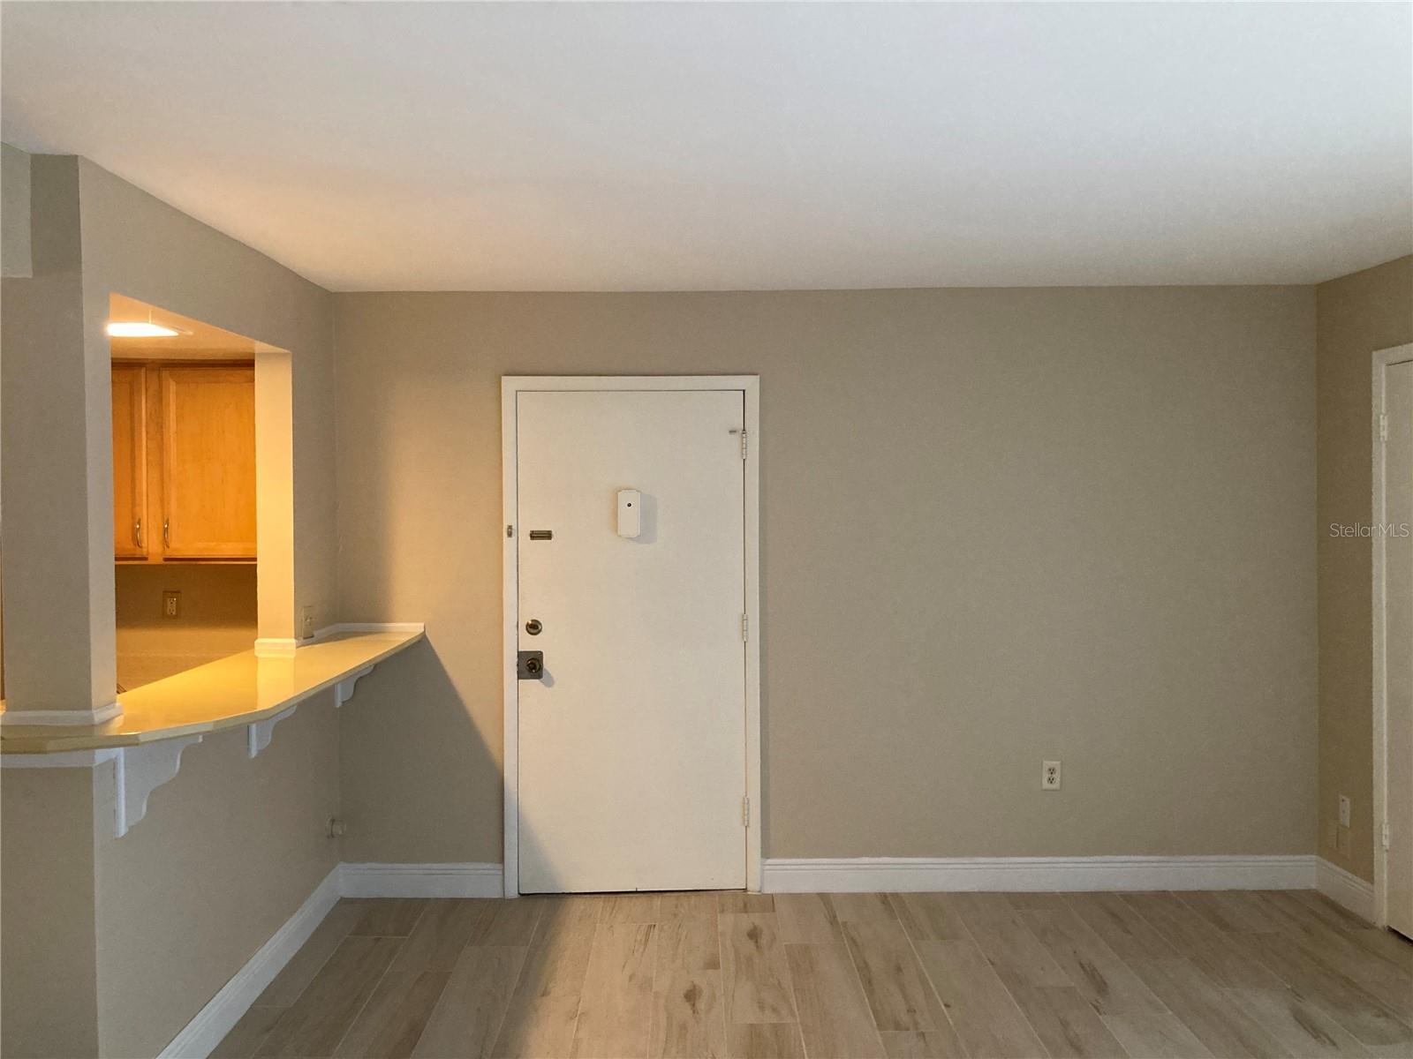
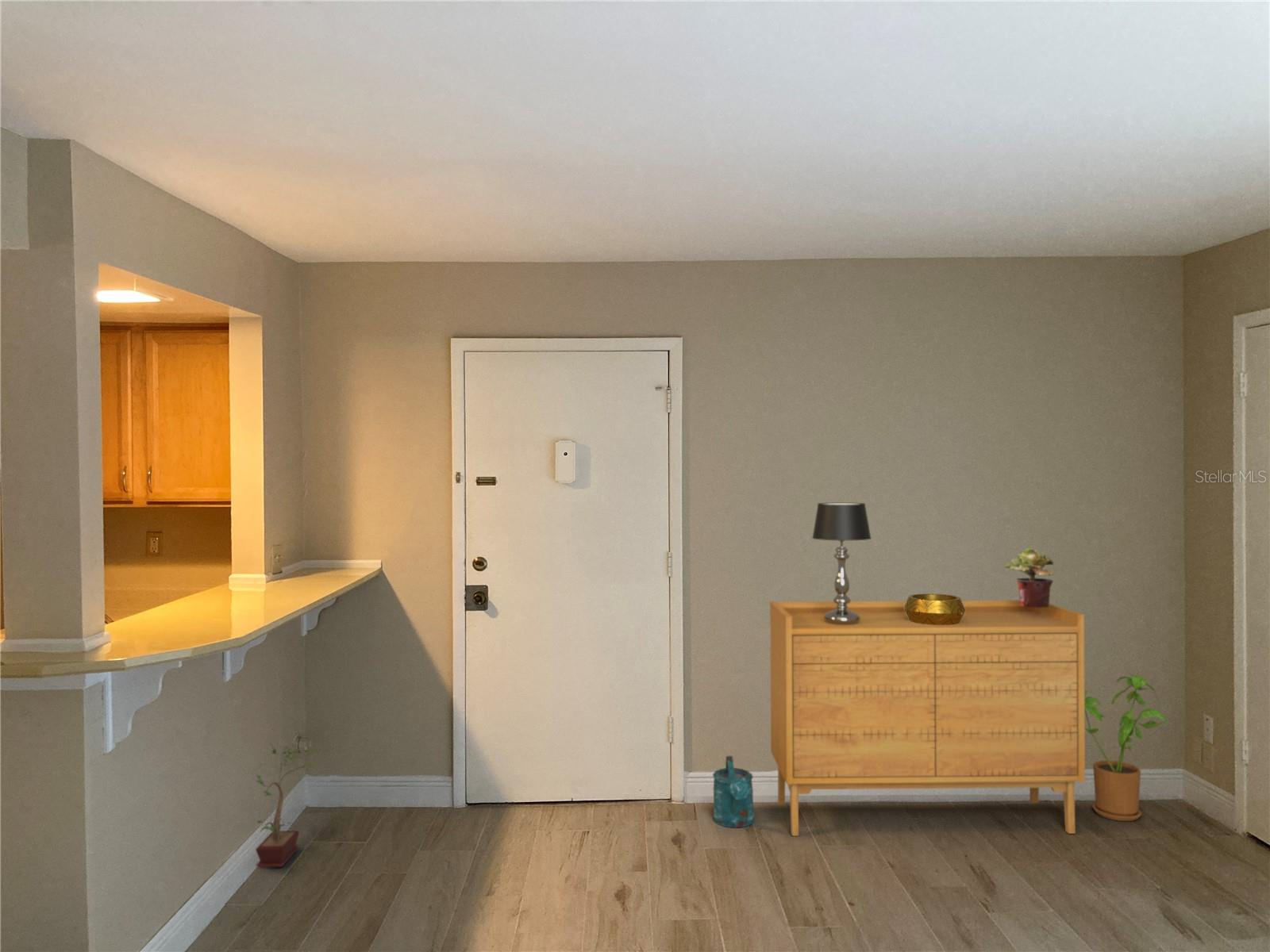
+ decorative bowl [904,593,966,625]
+ sideboard [769,600,1086,837]
+ watering can [712,755,755,829]
+ table lamp [811,502,872,624]
+ potted plant [1004,547,1054,608]
+ potted plant [255,742,318,869]
+ house plant [1084,674,1170,822]
